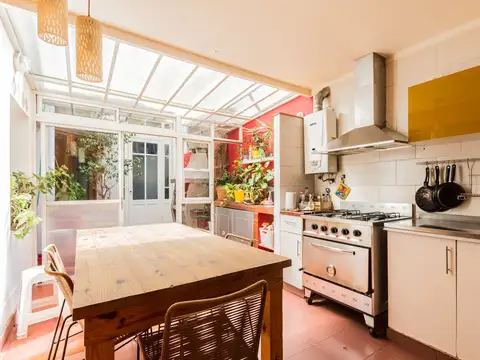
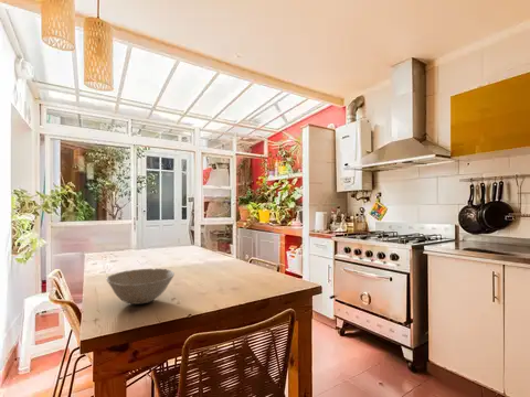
+ bowl [105,268,176,305]
